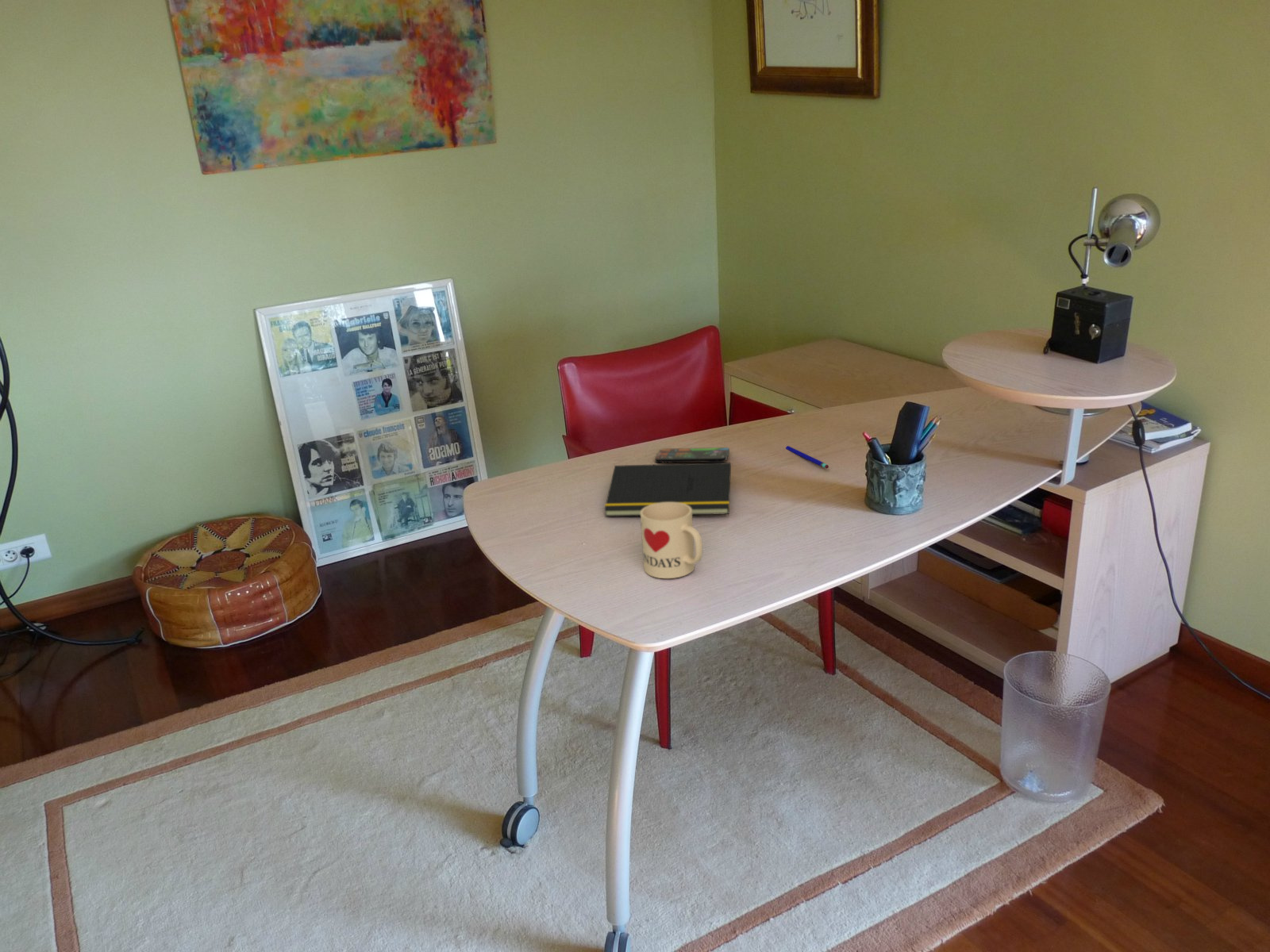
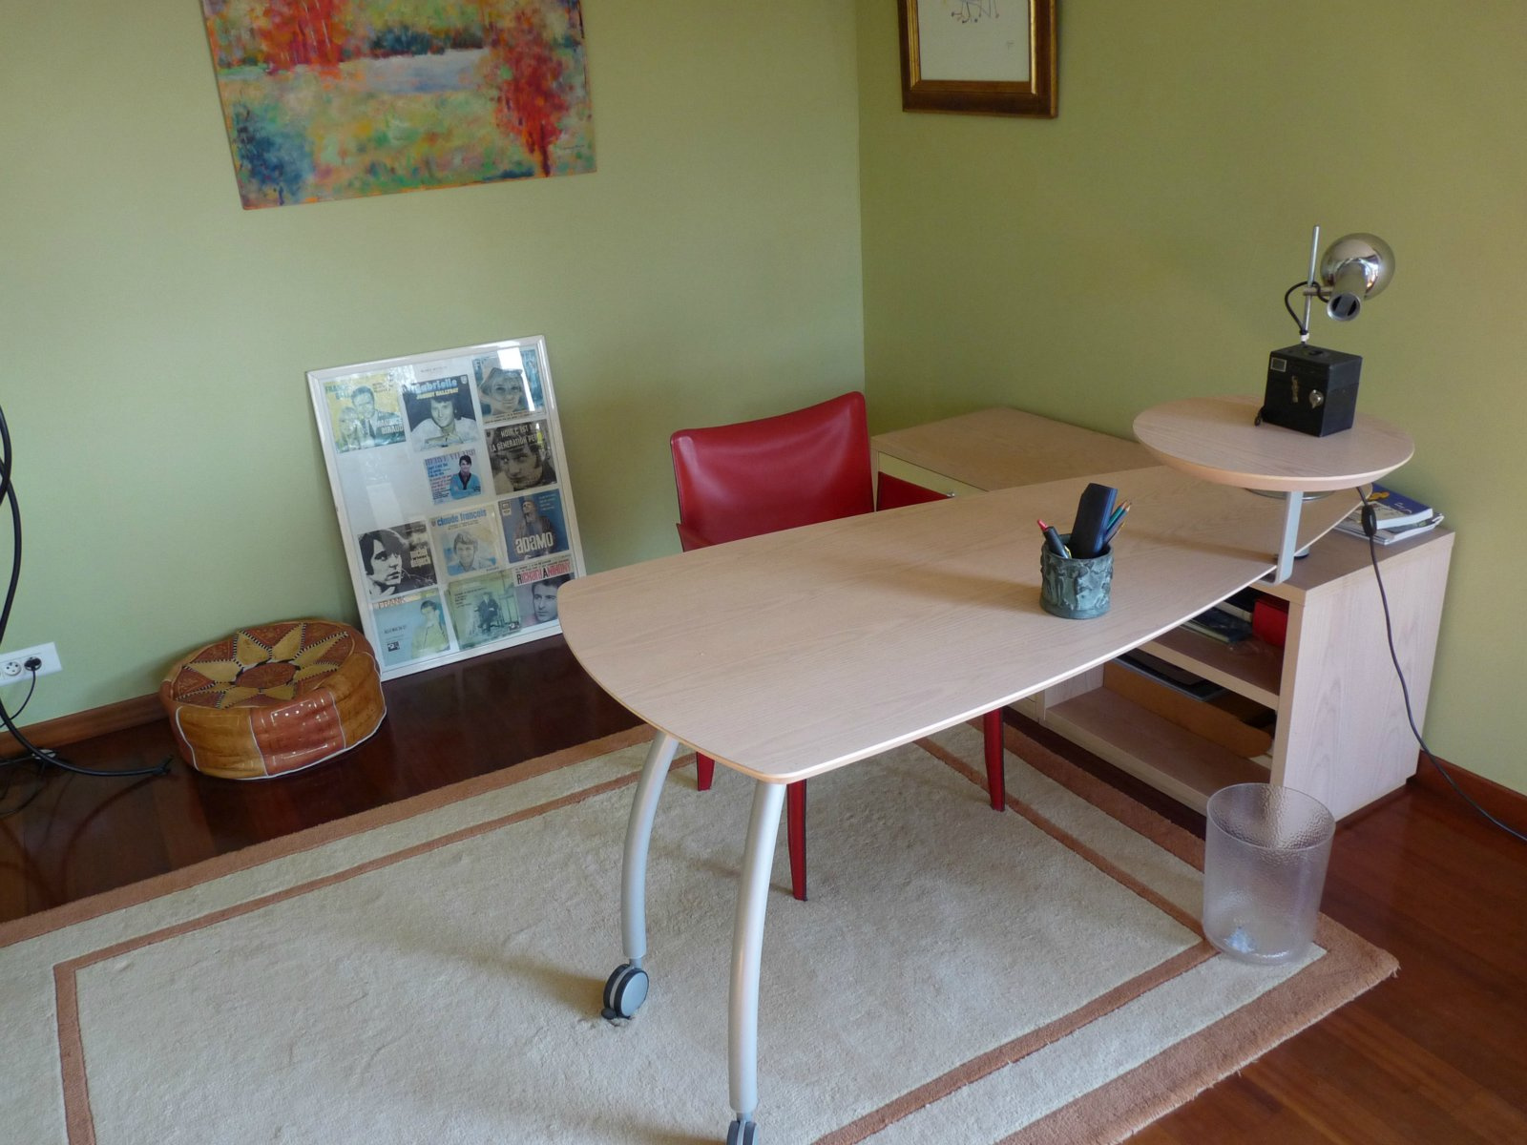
- smartphone [654,447,730,463]
- pen [785,445,829,469]
- mug [640,502,703,579]
- notepad [603,462,732,517]
